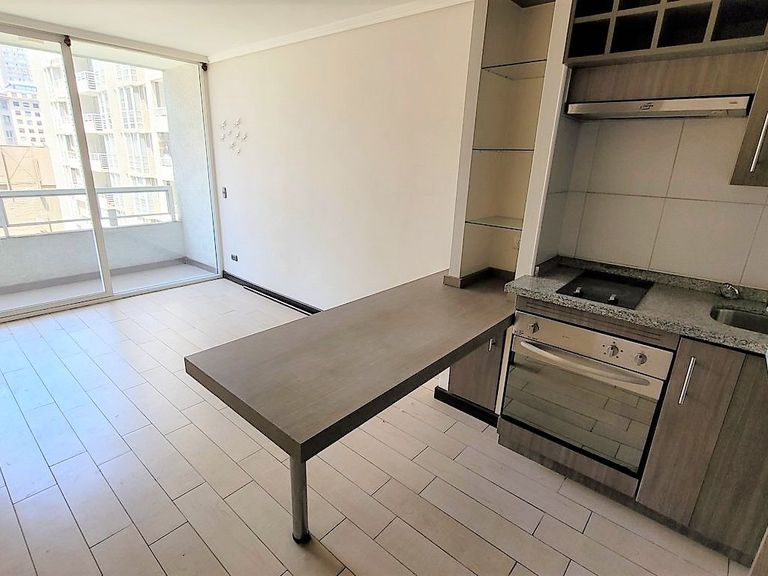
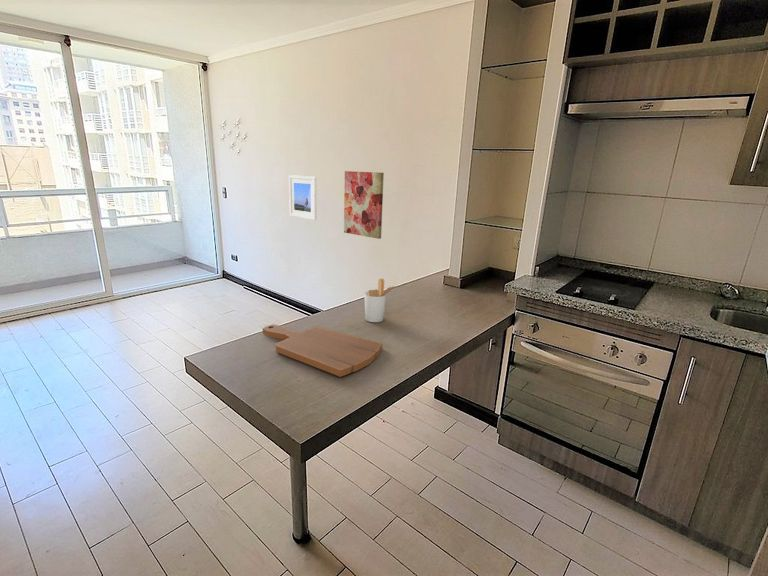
+ utensil holder [363,278,399,323]
+ cutting board [262,323,383,378]
+ wall art [343,170,385,240]
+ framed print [288,174,318,221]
